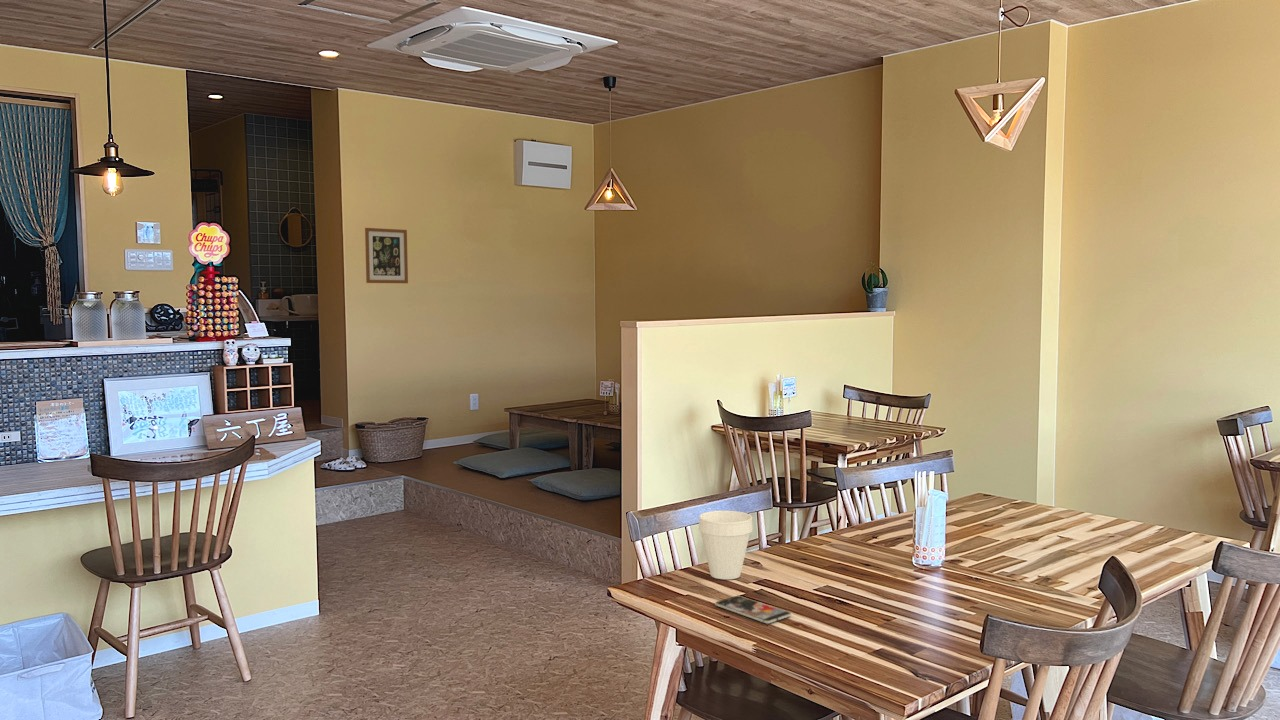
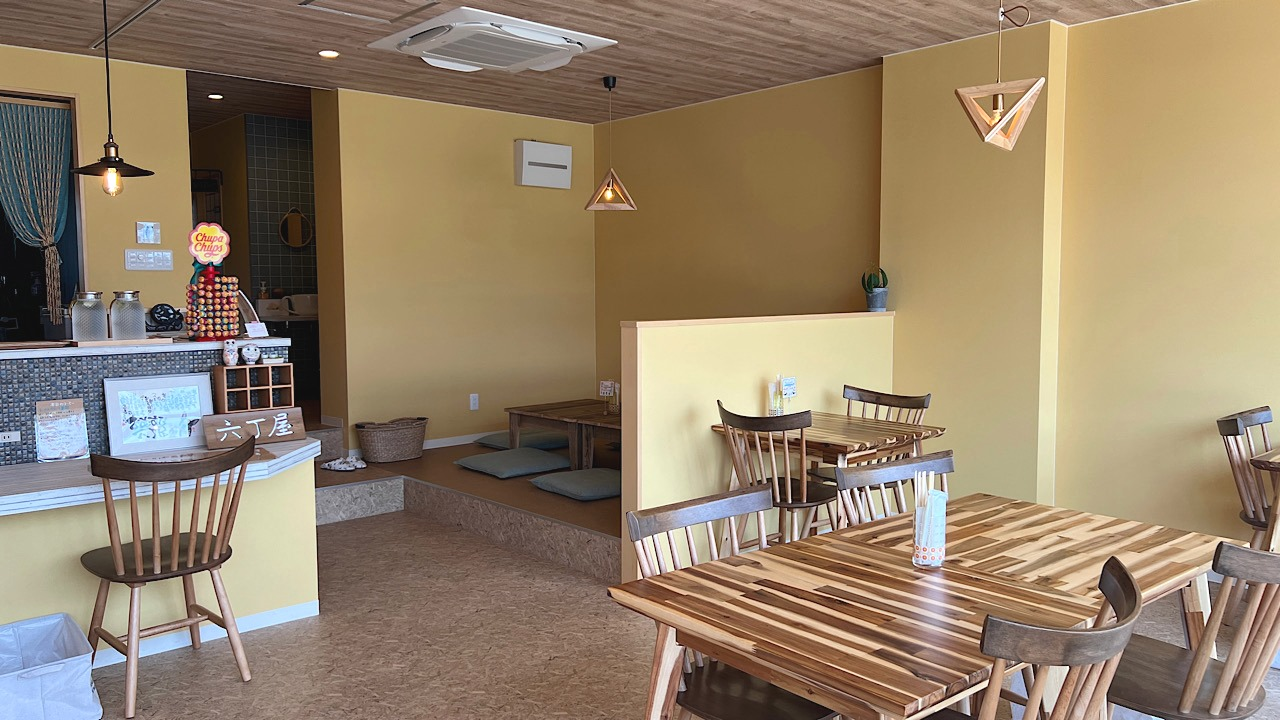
- cup [698,510,753,580]
- smartphone [714,595,792,625]
- wall art [364,227,409,284]
